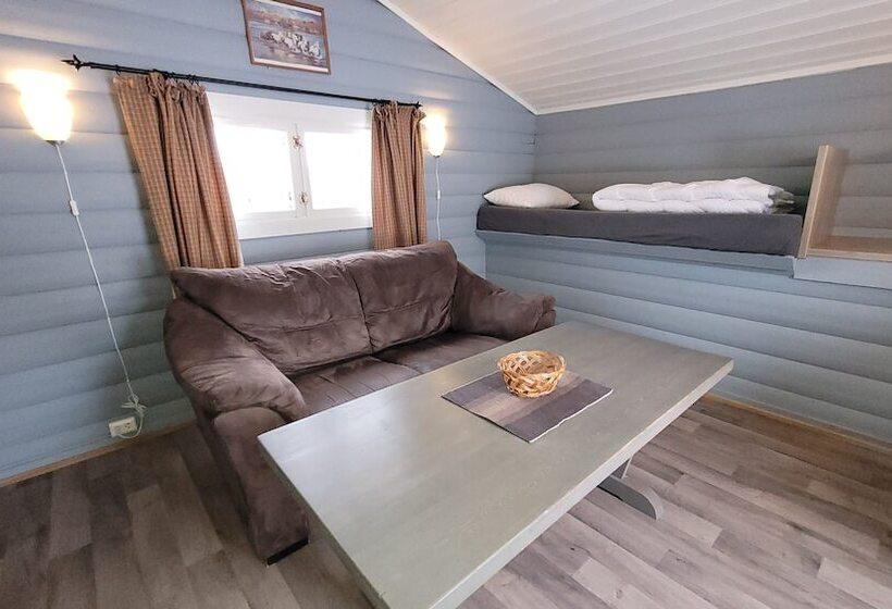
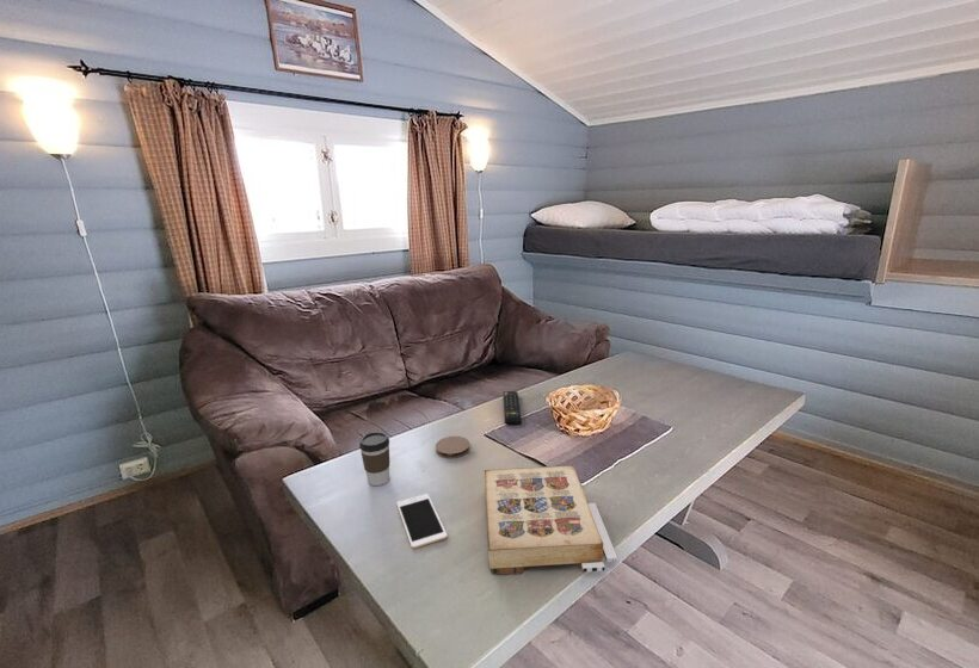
+ book [484,464,618,575]
+ coaster [435,435,472,459]
+ remote control [501,390,522,426]
+ cell phone [395,493,449,550]
+ coffee cup [358,431,390,487]
